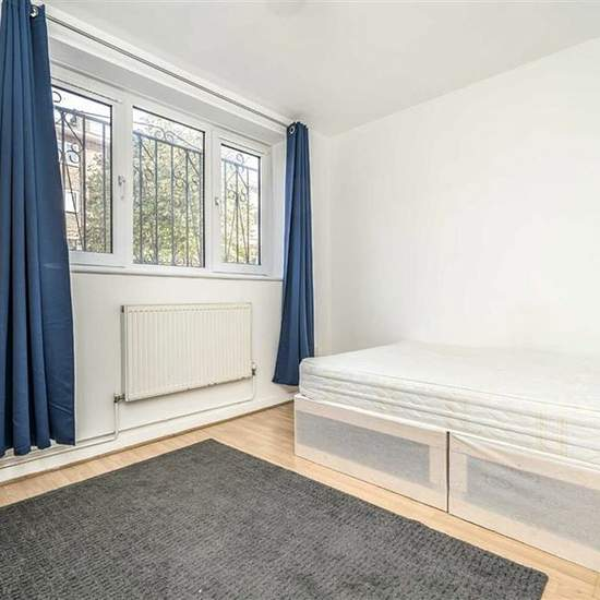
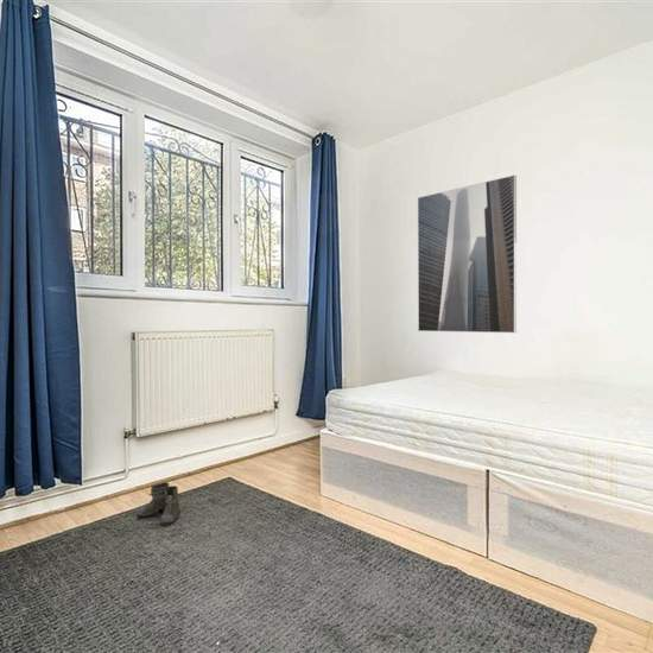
+ boots [137,481,188,526]
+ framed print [417,173,518,334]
